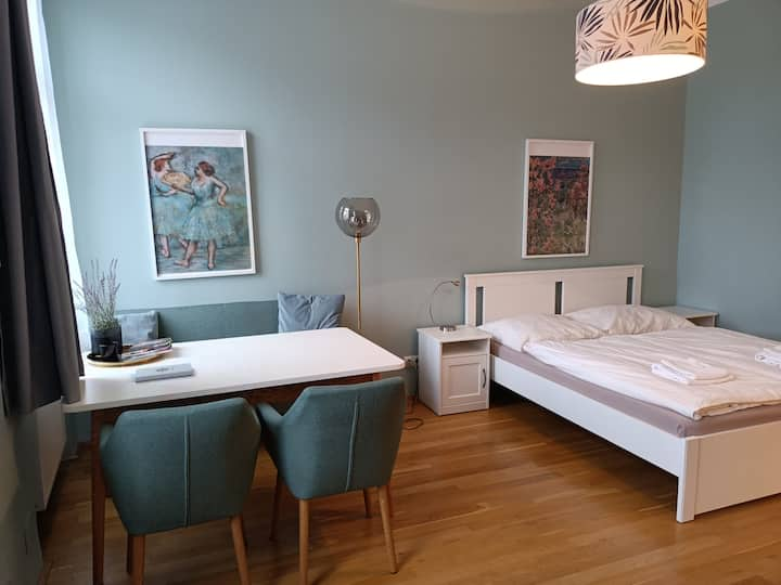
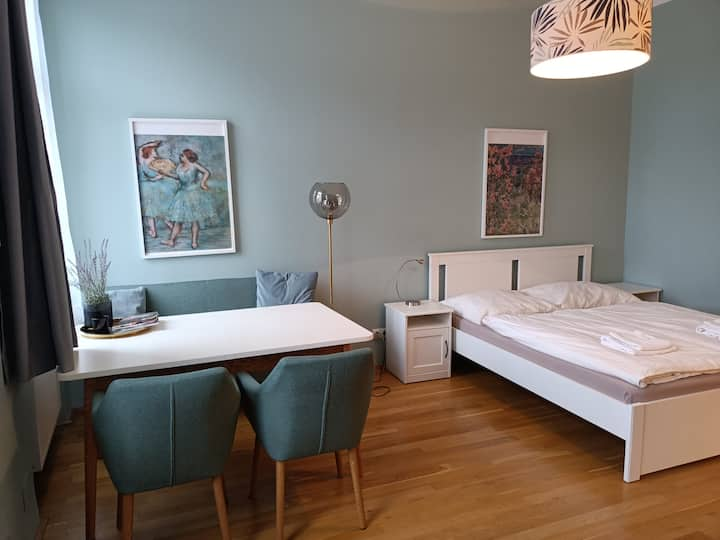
- notepad [133,362,193,382]
